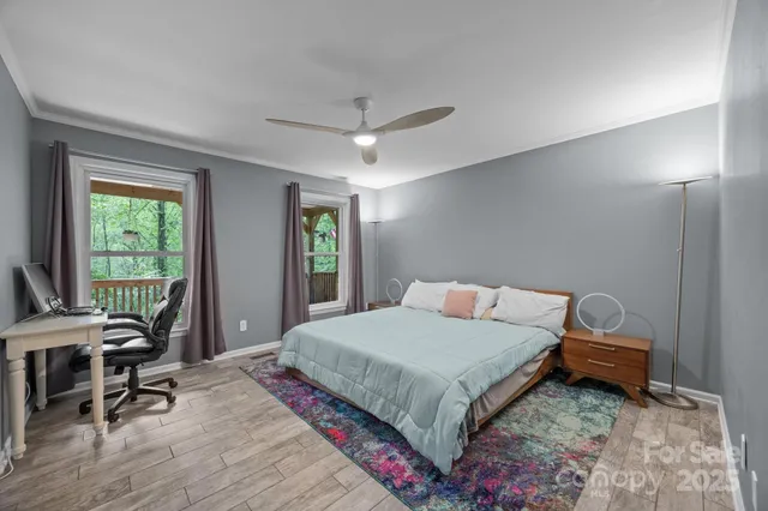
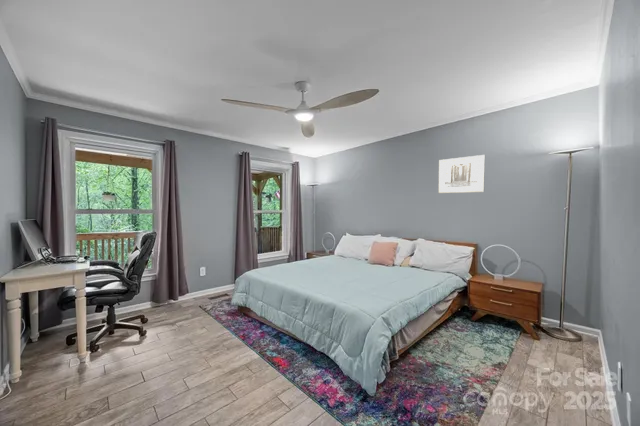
+ wall art [437,154,486,194]
